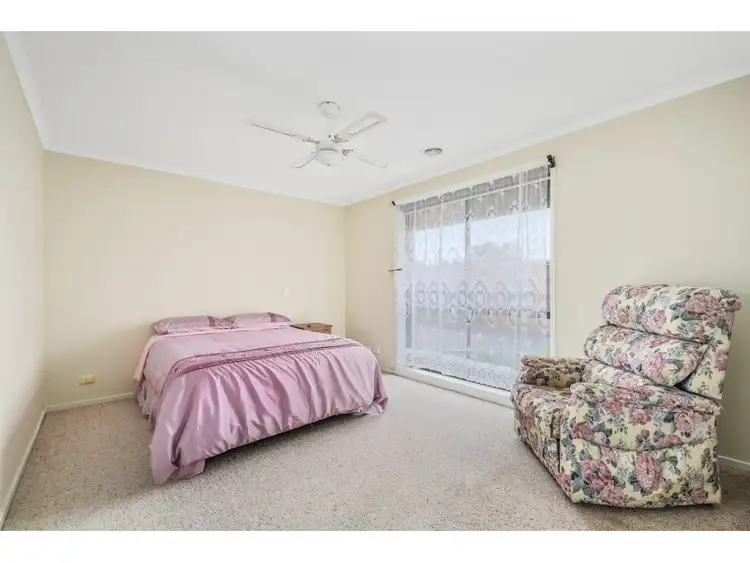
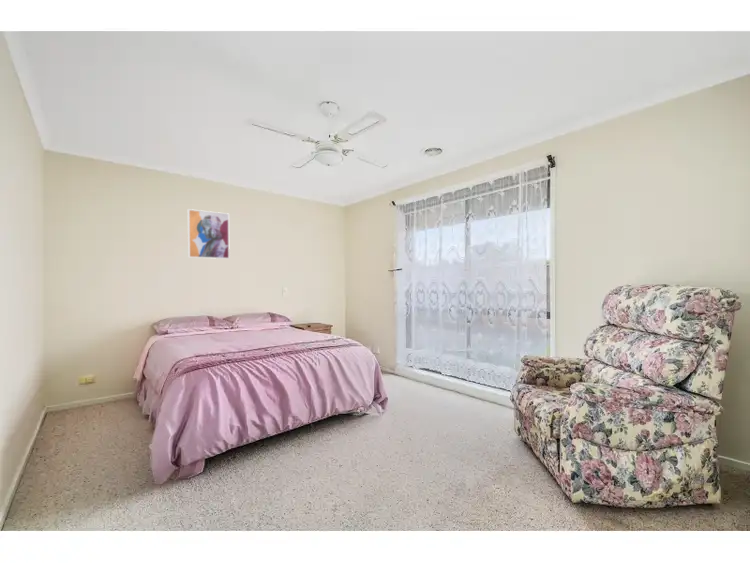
+ wall art [187,208,231,260]
